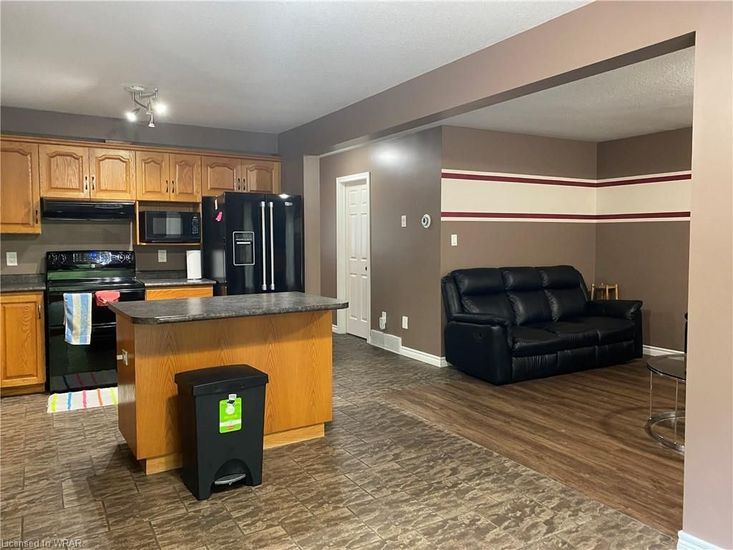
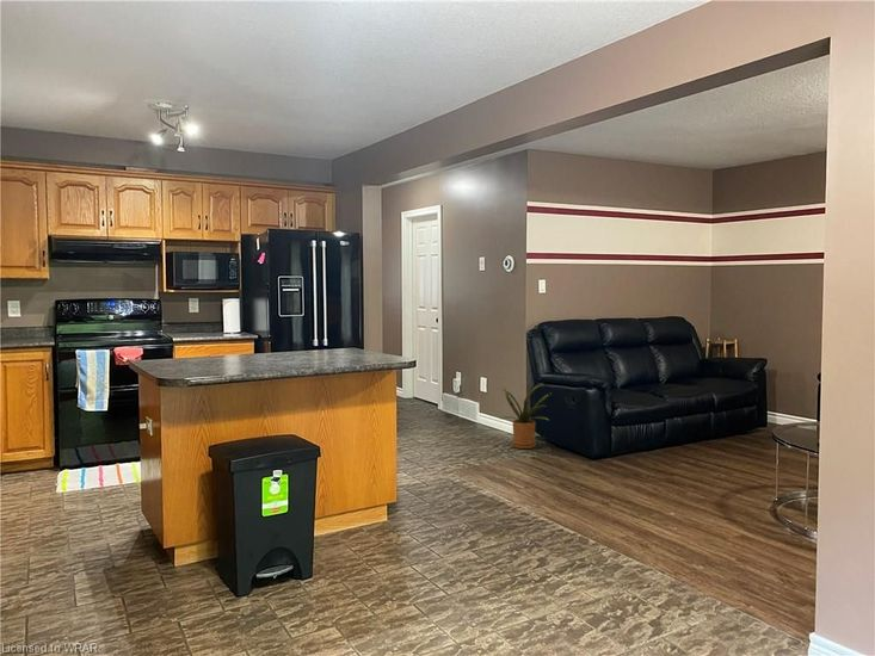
+ house plant [498,383,550,450]
